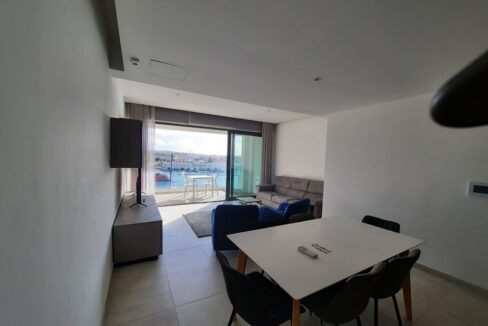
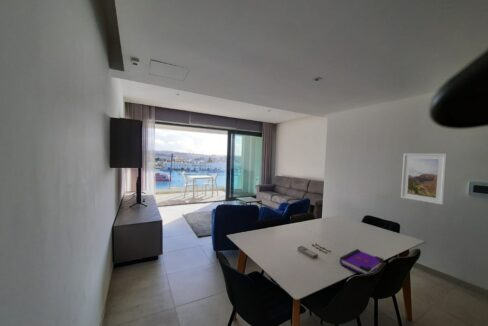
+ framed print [400,153,448,206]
+ board game [339,248,385,275]
